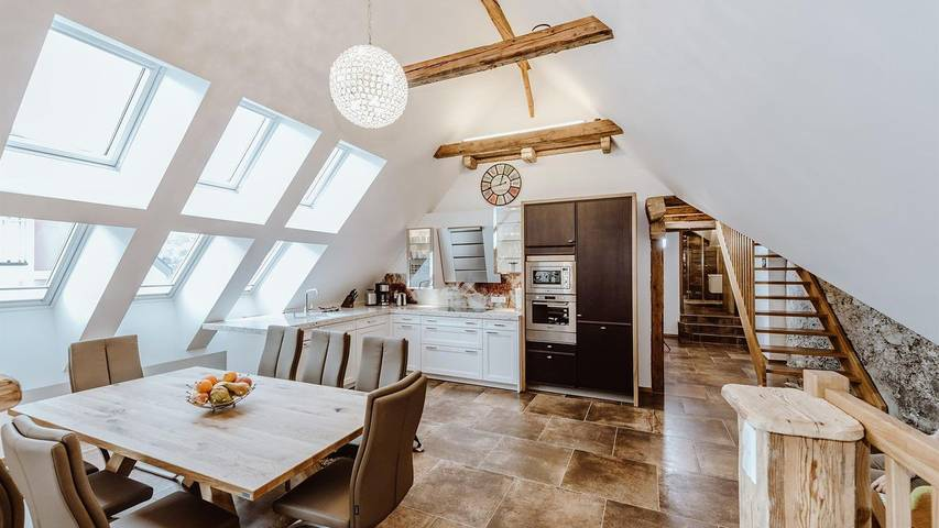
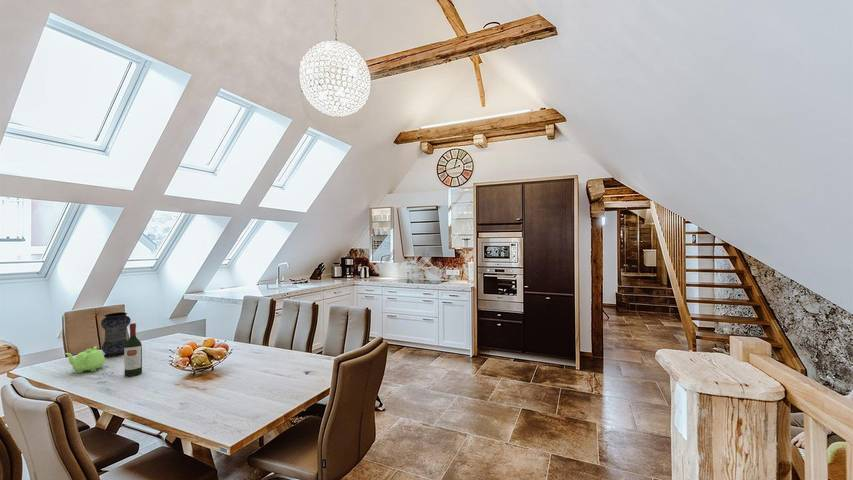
+ teapot [63,345,106,374]
+ vase [100,311,132,358]
+ wine bottle [123,322,143,378]
